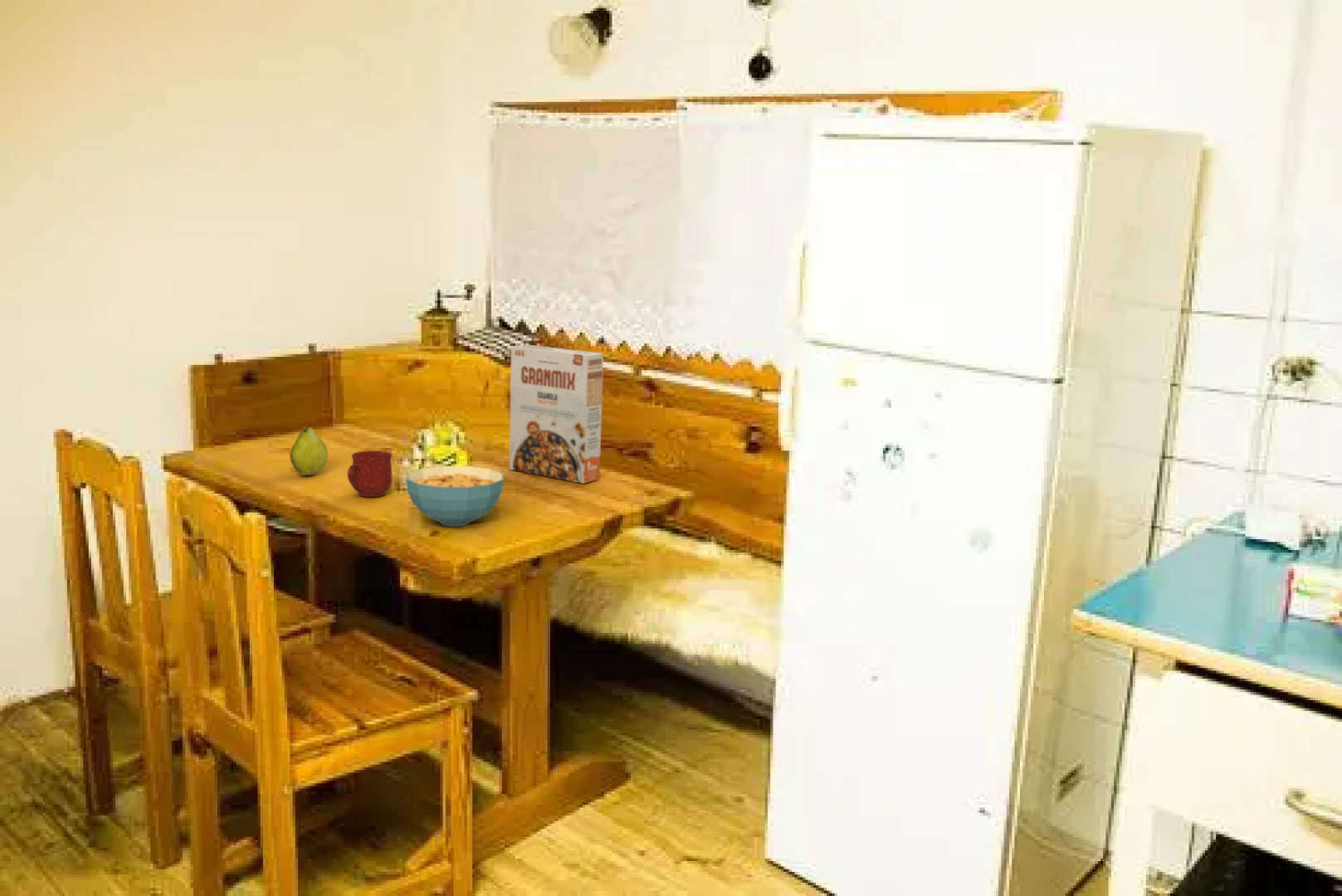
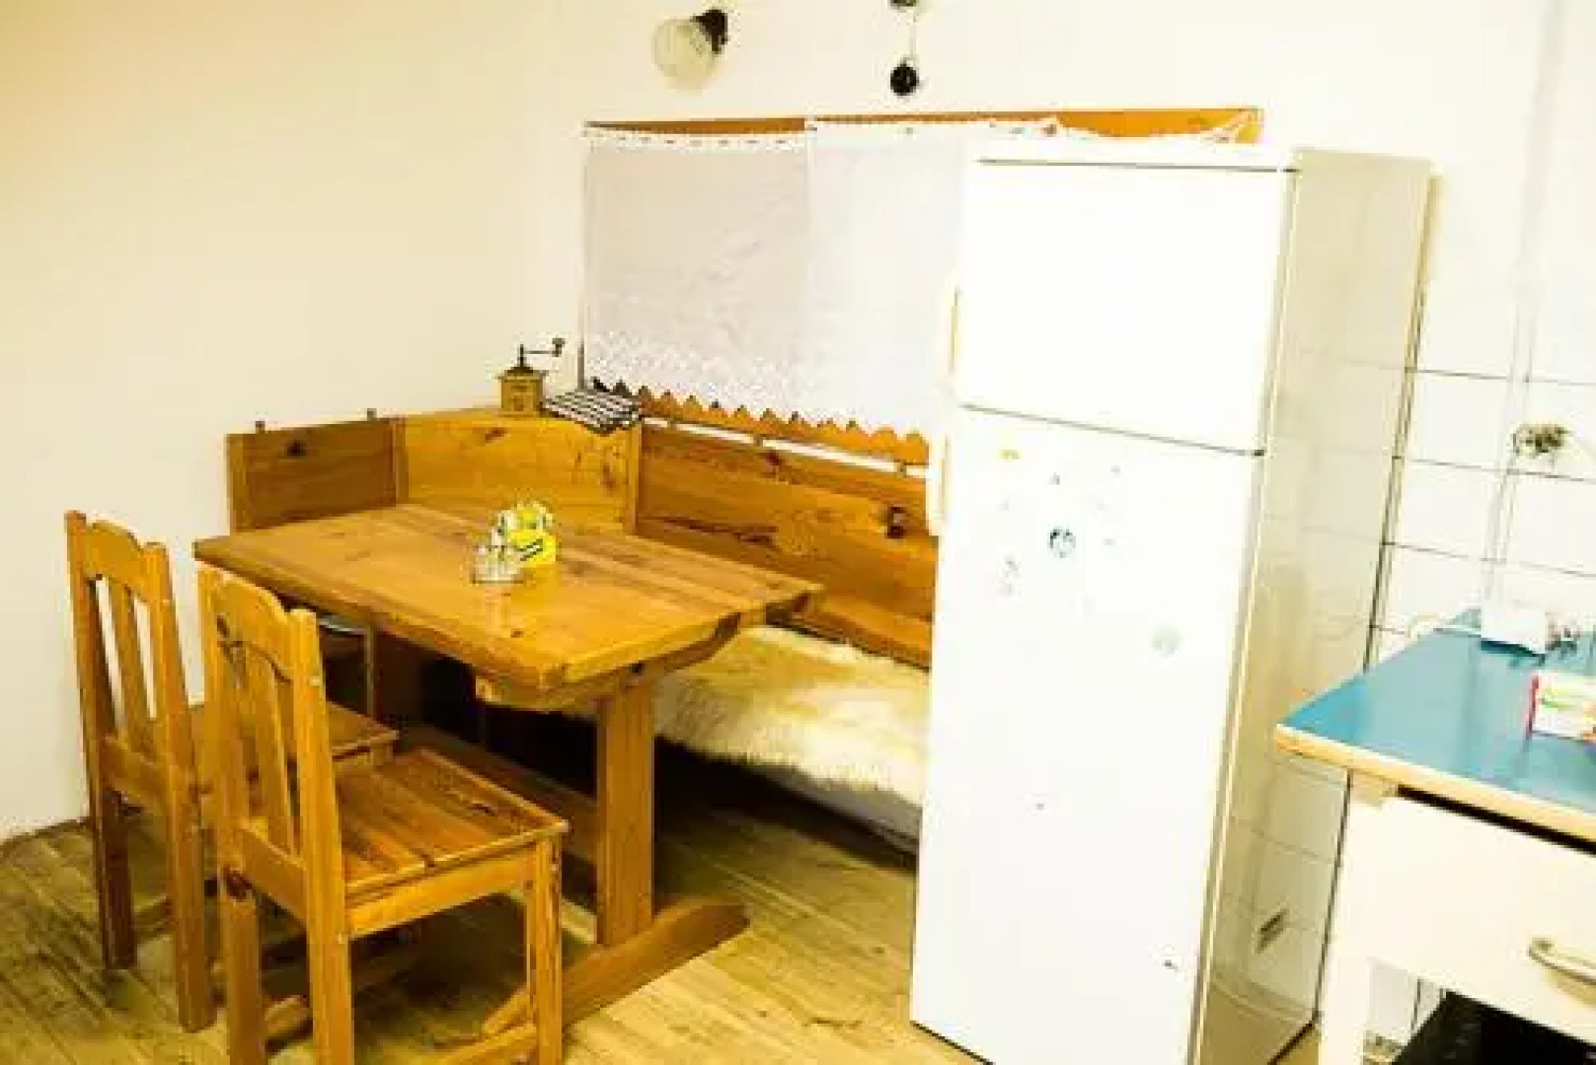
- mug [347,450,393,498]
- cereal box [509,344,604,485]
- cereal bowl [405,465,505,527]
- fruit [289,425,329,476]
